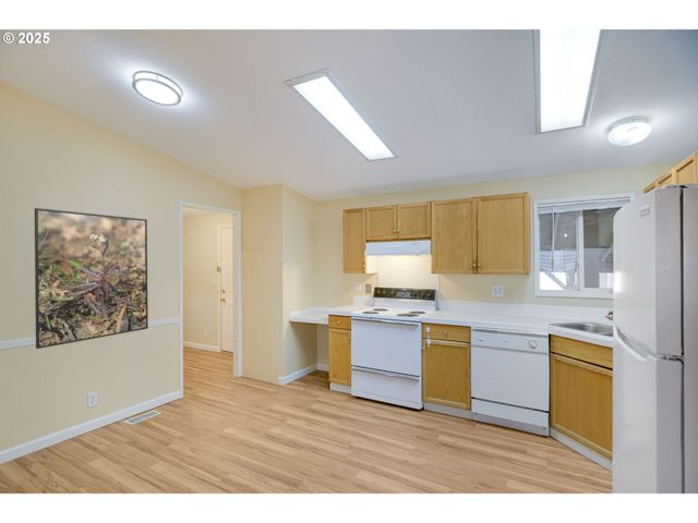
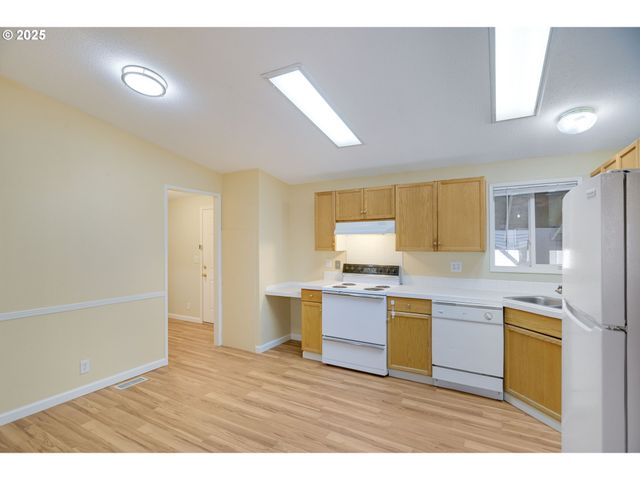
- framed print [34,207,149,350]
